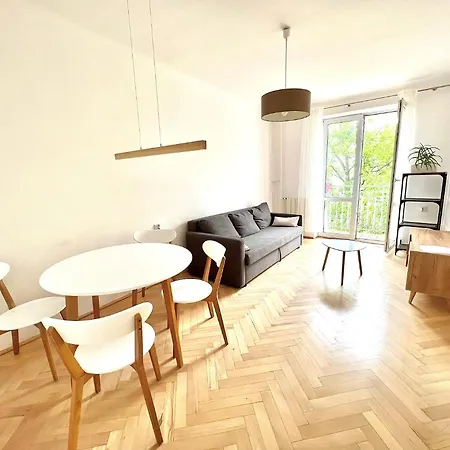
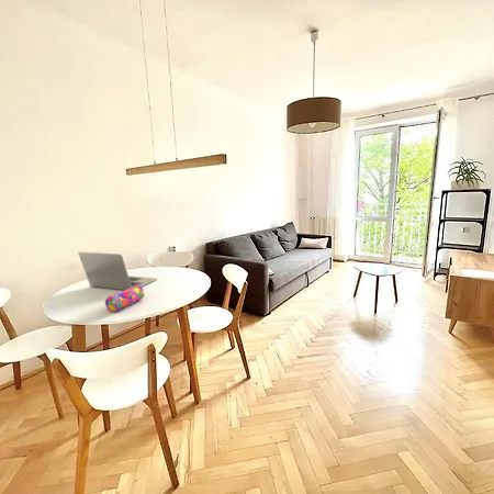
+ laptop [77,250,158,291]
+ pencil case [104,283,145,313]
